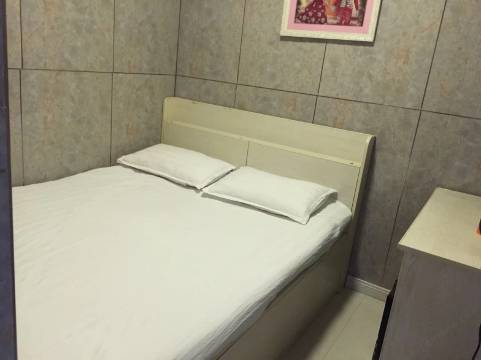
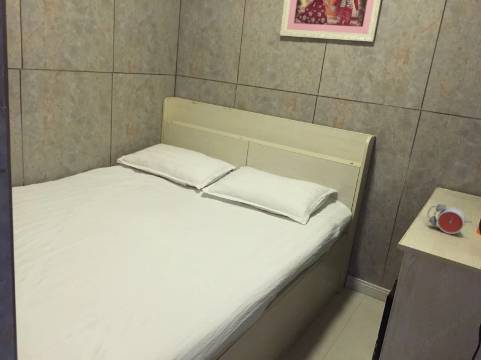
+ alarm clock [426,203,473,237]
